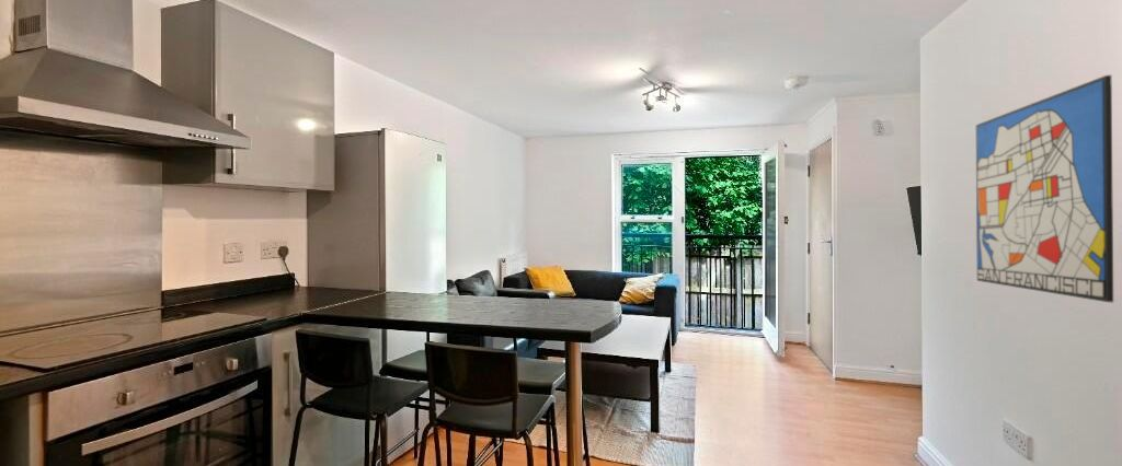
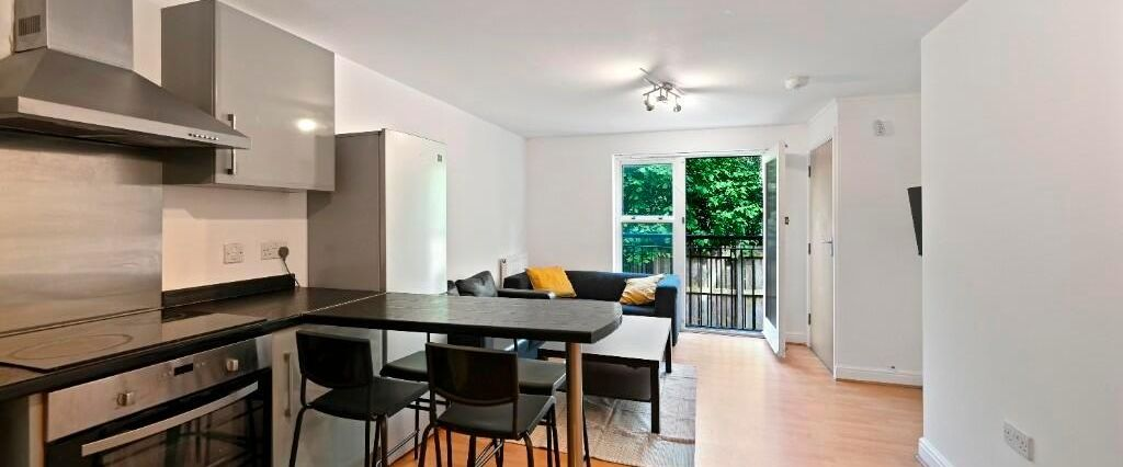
- wall art [975,74,1114,303]
